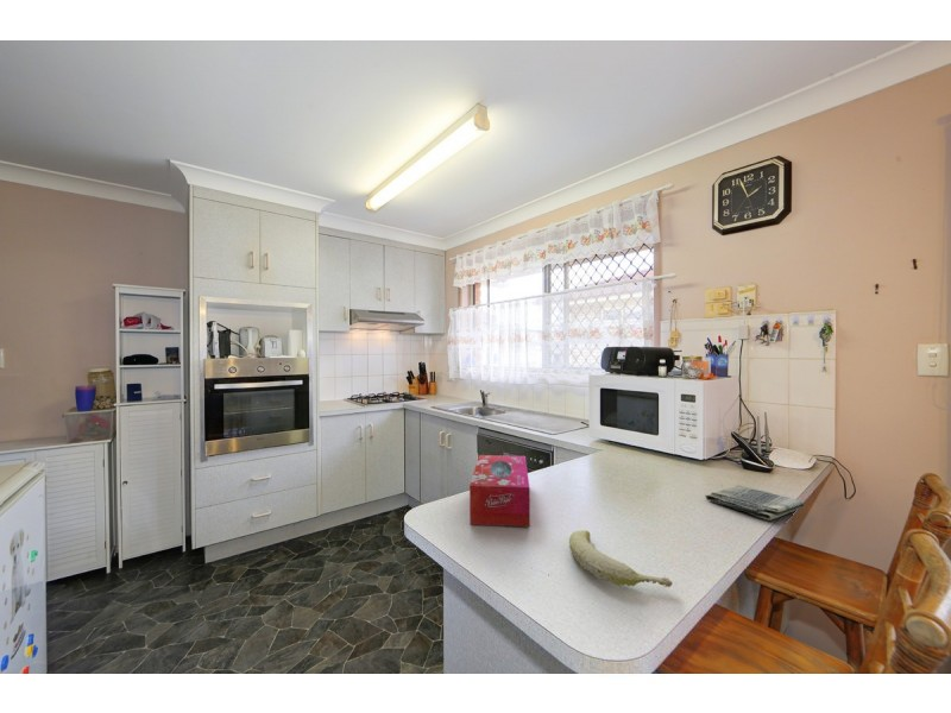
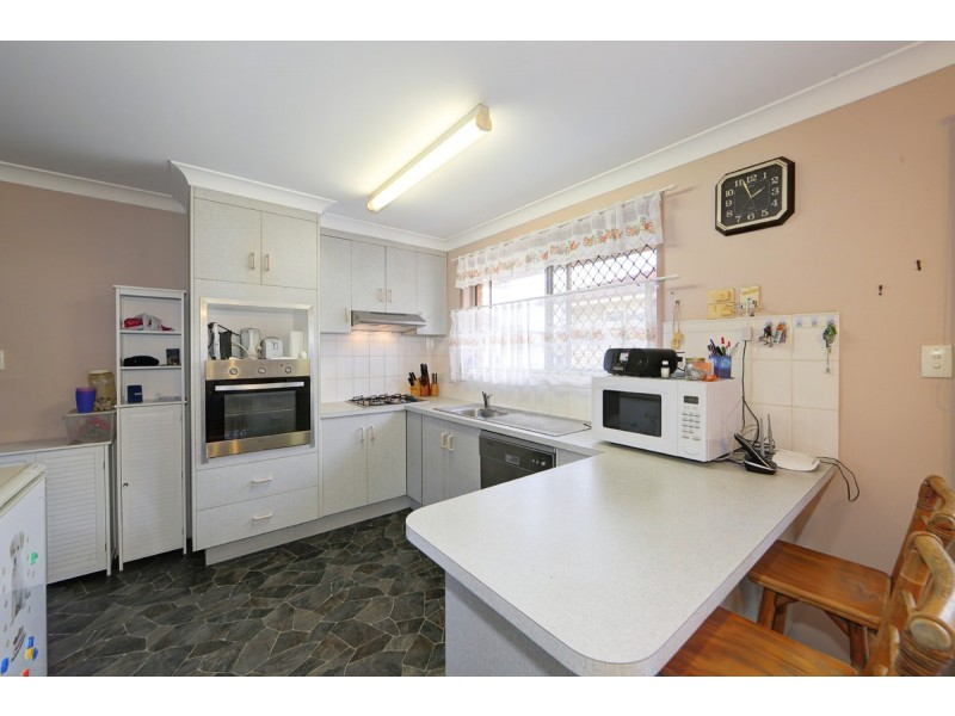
- dish towel [704,484,806,522]
- tissue box [468,454,531,528]
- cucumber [568,529,674,588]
